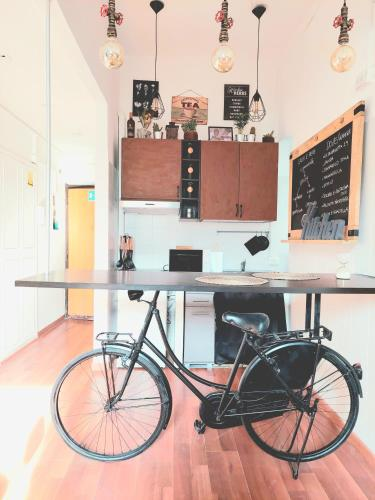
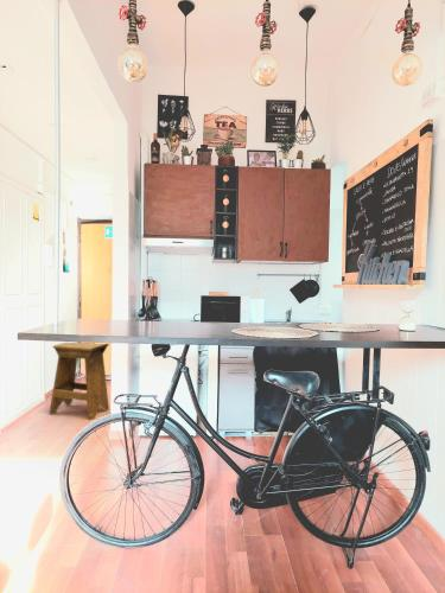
+ stool [49,342,110,421]
